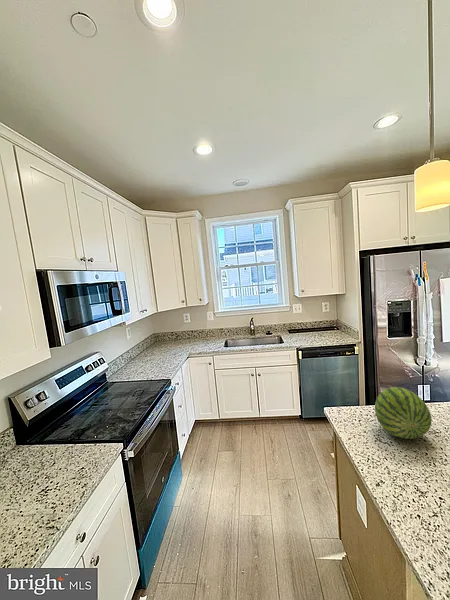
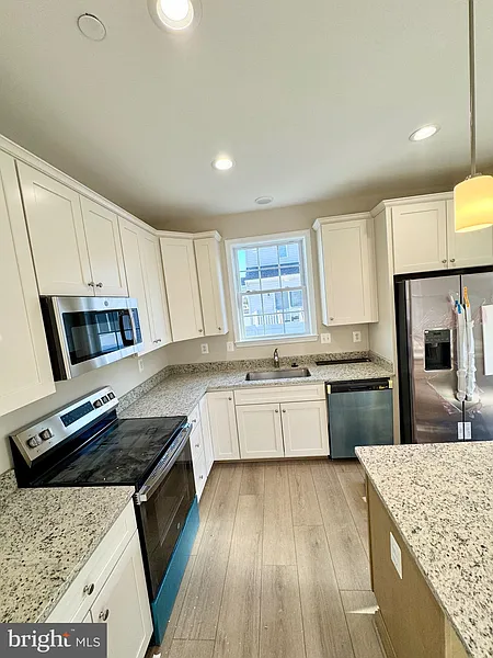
- fruit [374,386,433,440]
